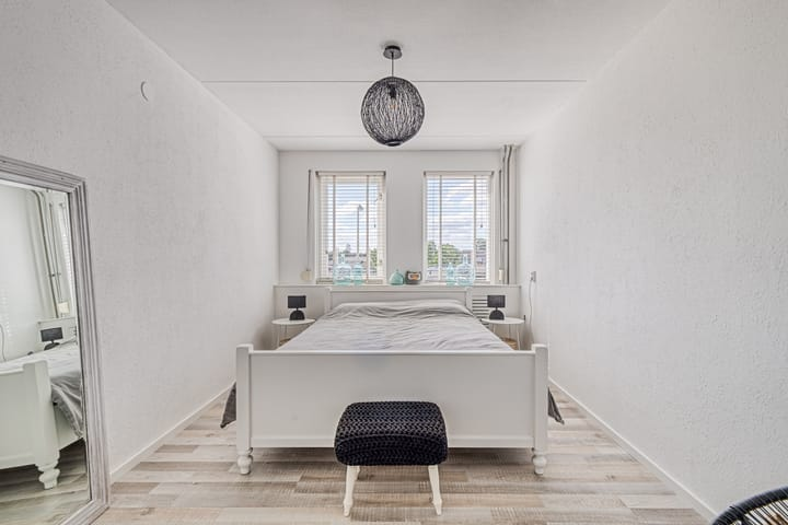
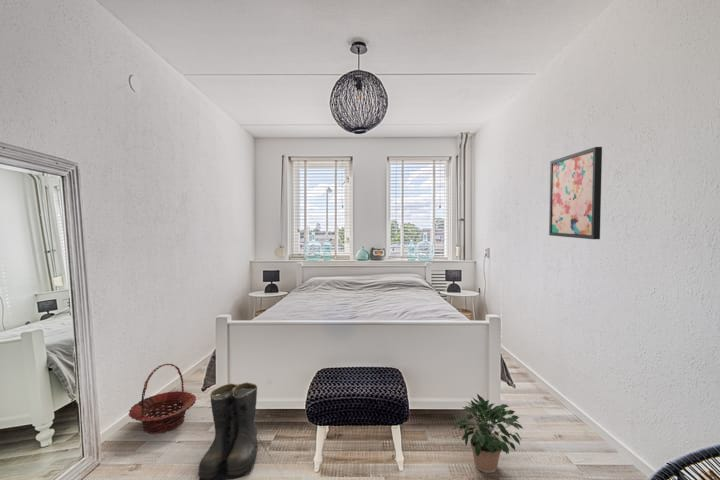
+ basket [128,363,197,435]
+ wall art [548,146,603,240]
+ potted plant [452,393,524,474]
+ boots [198,381,261,480]
